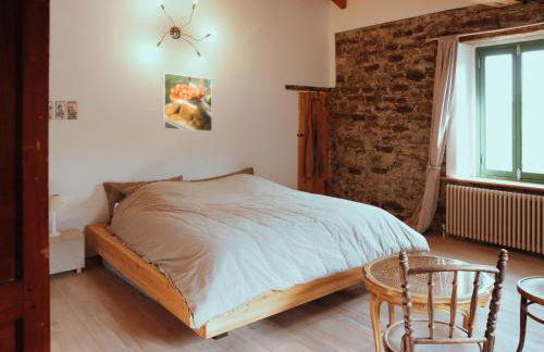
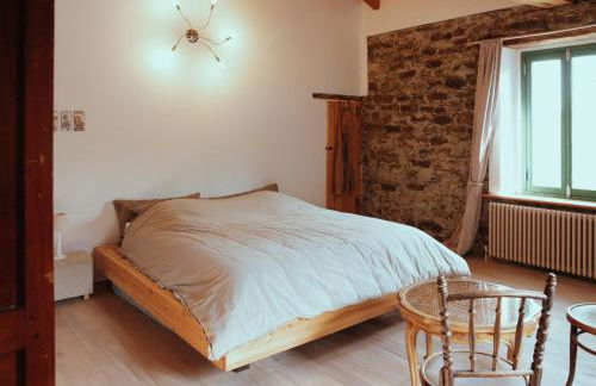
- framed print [162,72,213,133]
